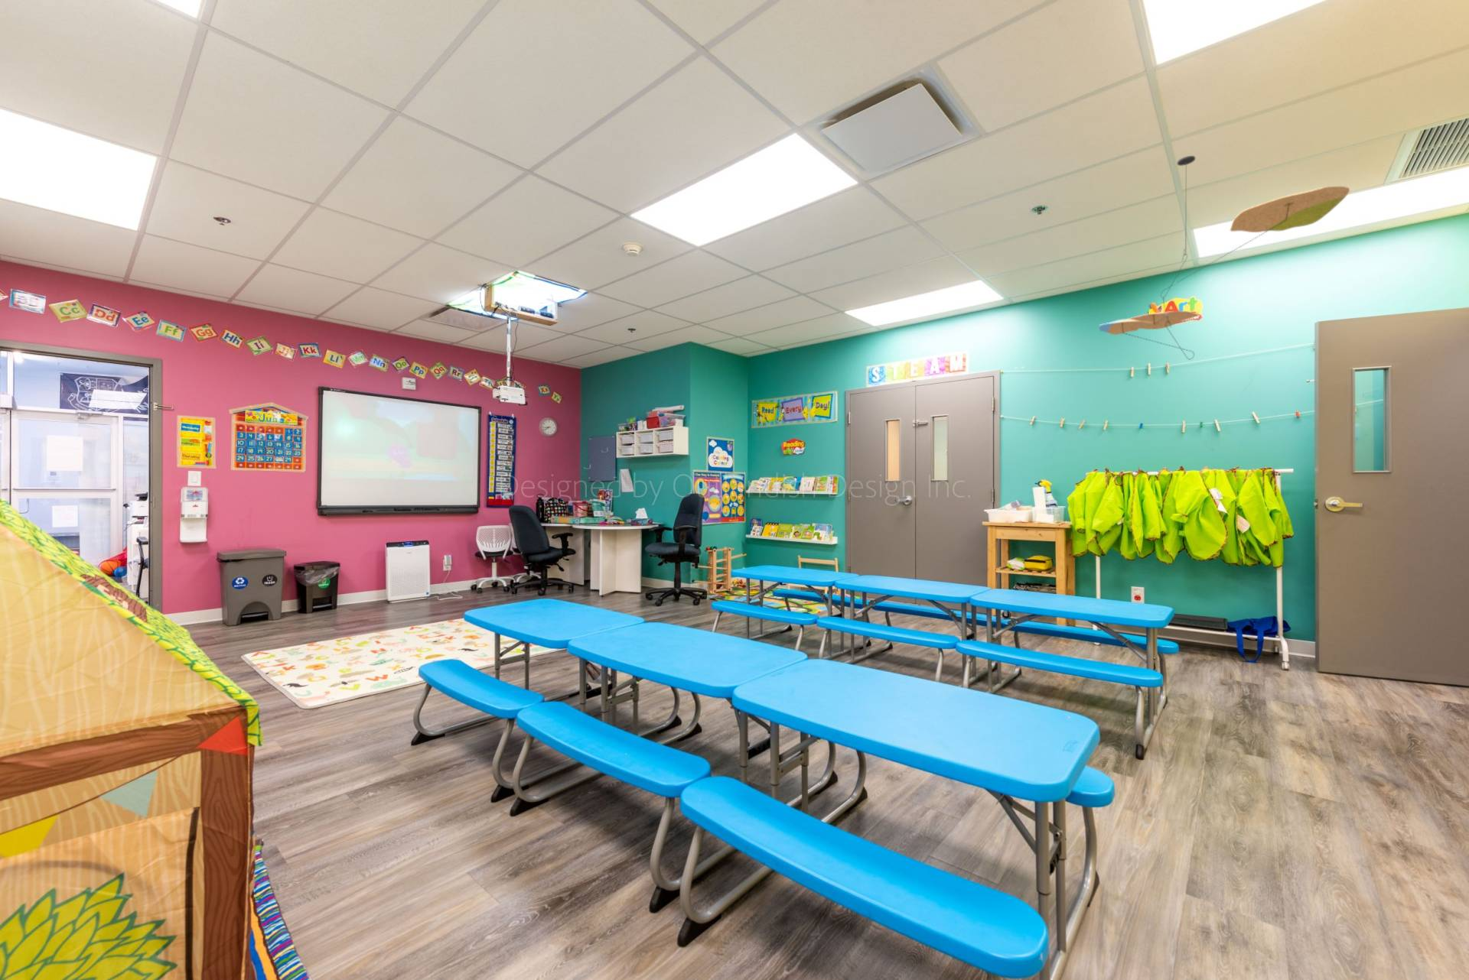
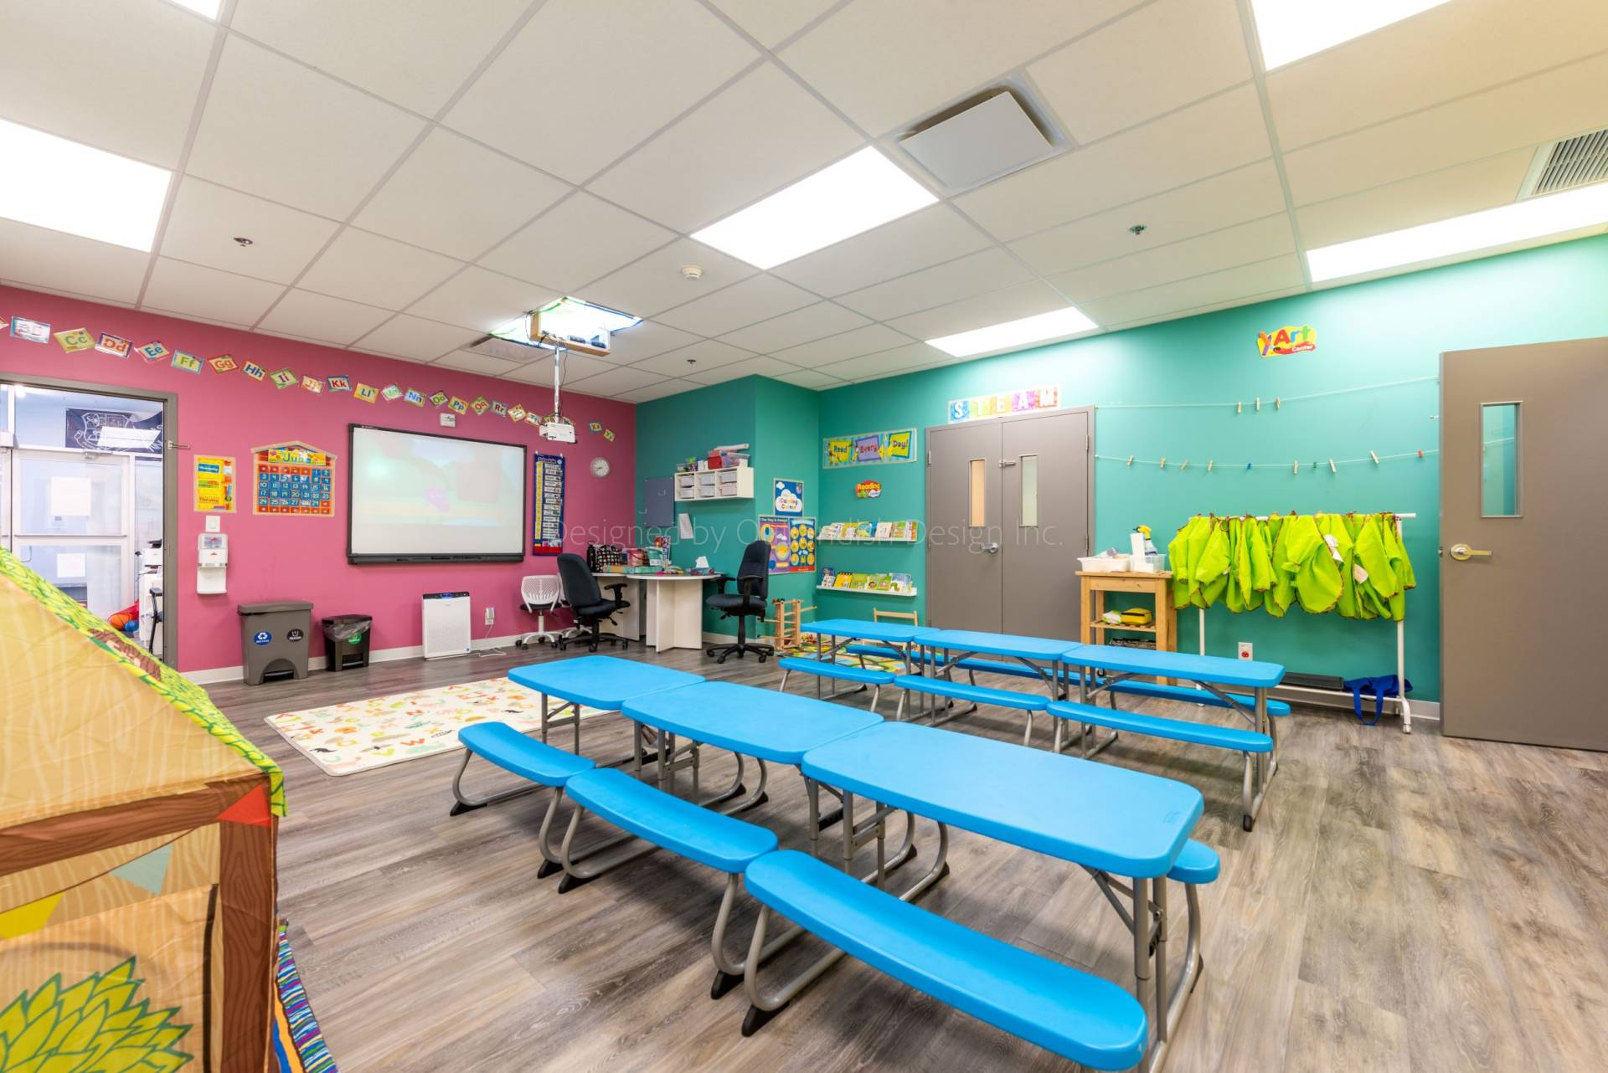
- ceiling mobile [1099,155,1351,360]
